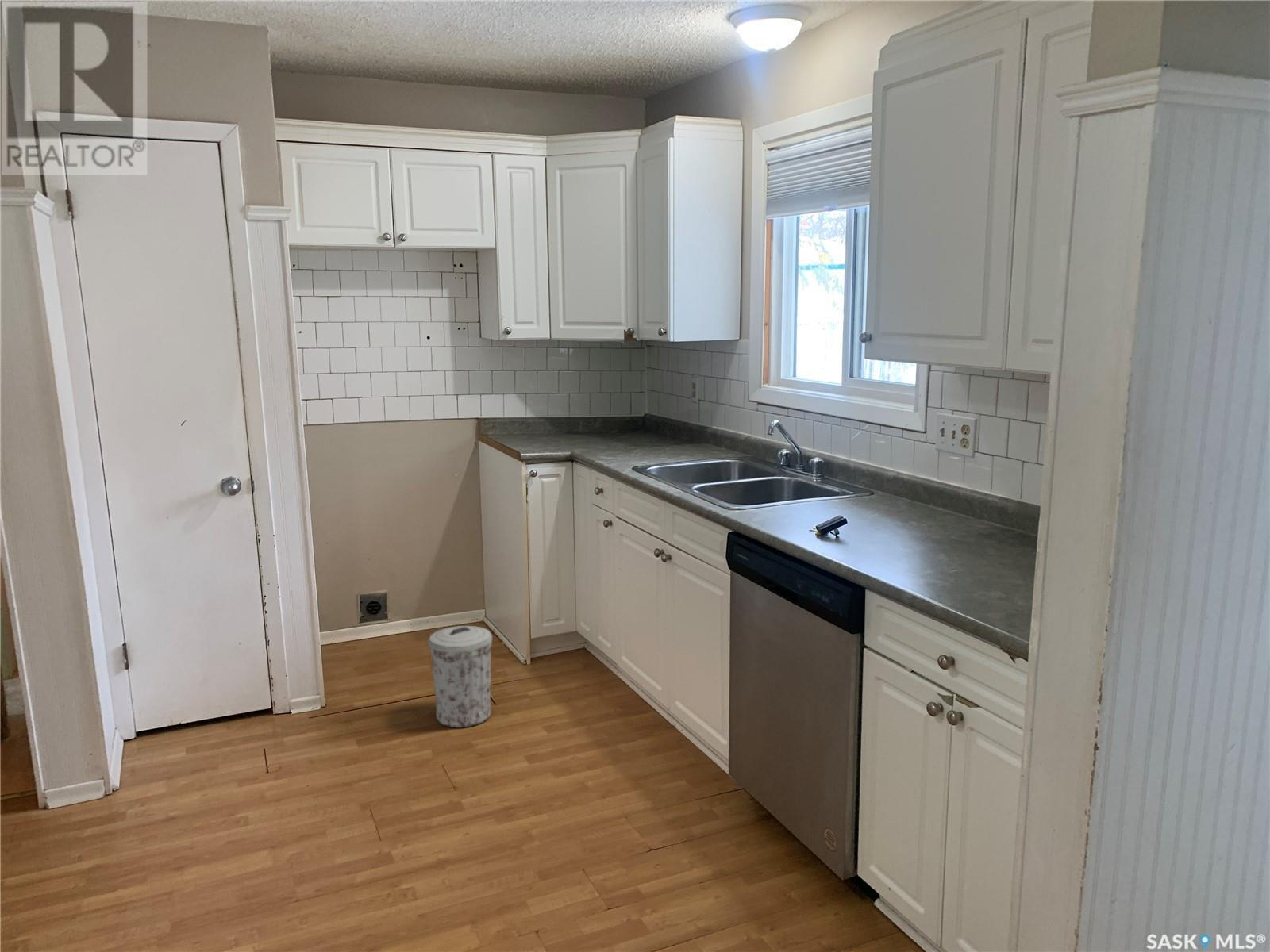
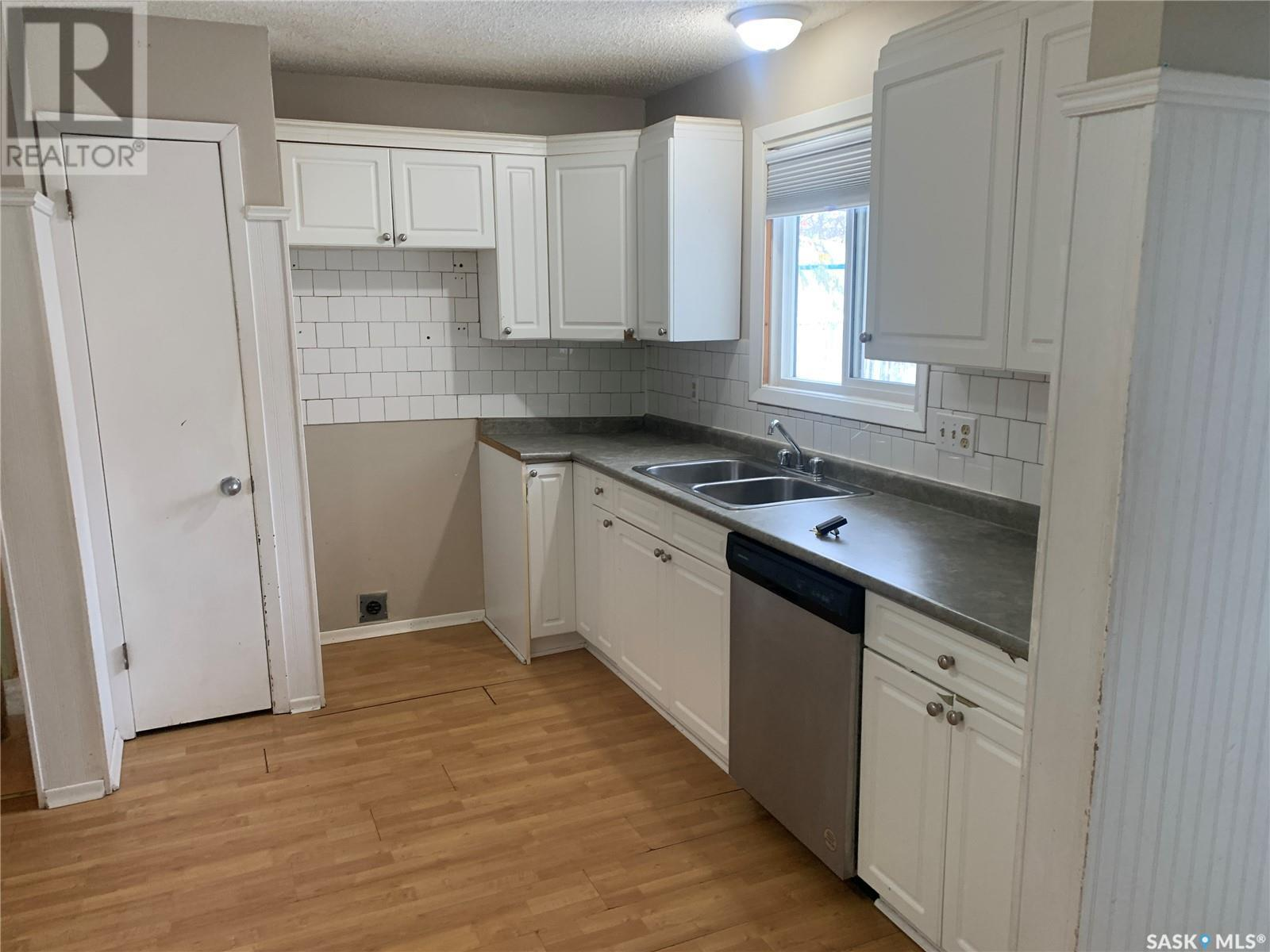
- trash can [428,625,493,728]
